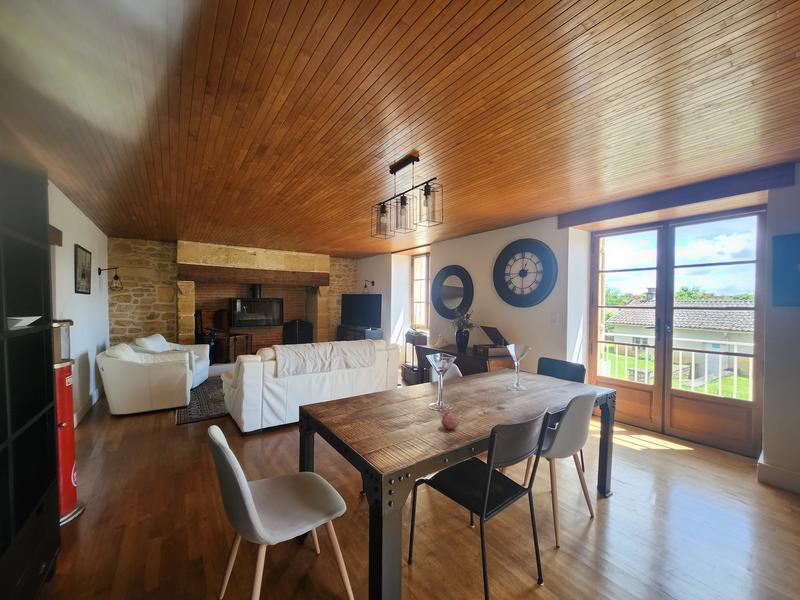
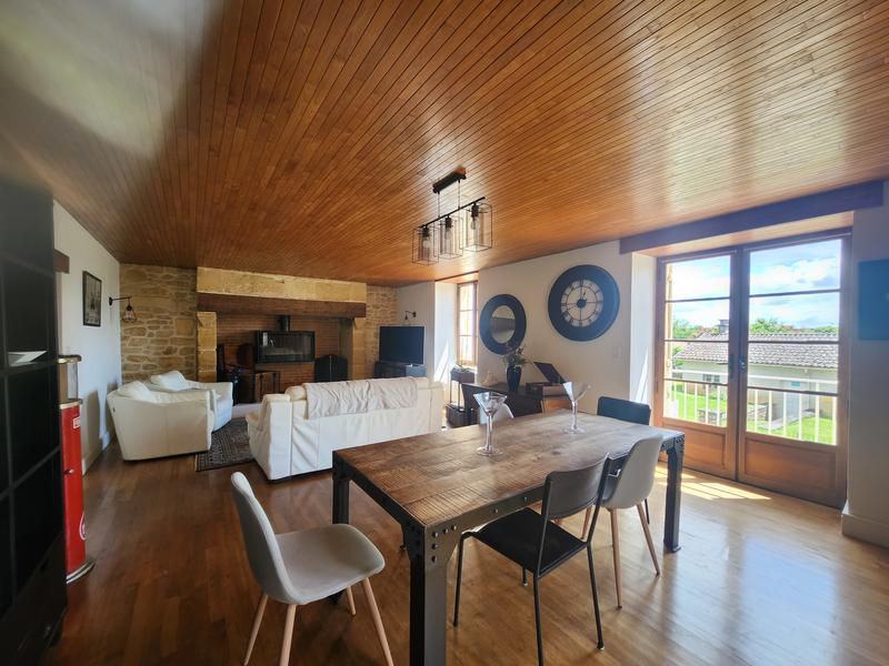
- fruit [441,411,461,431]
